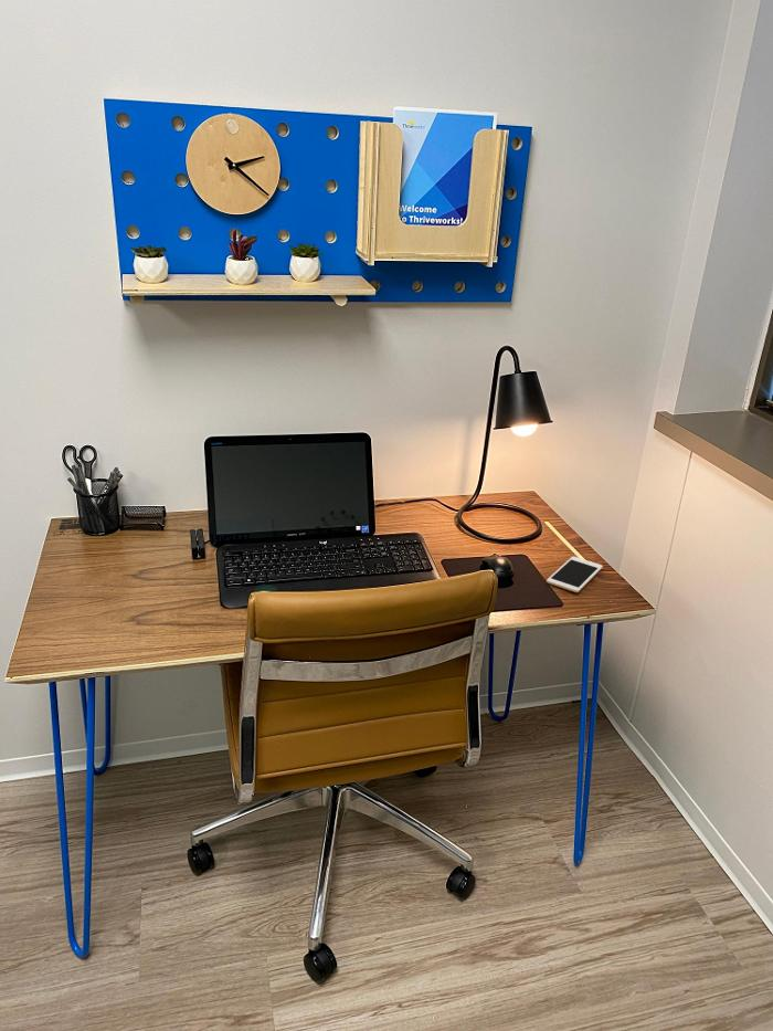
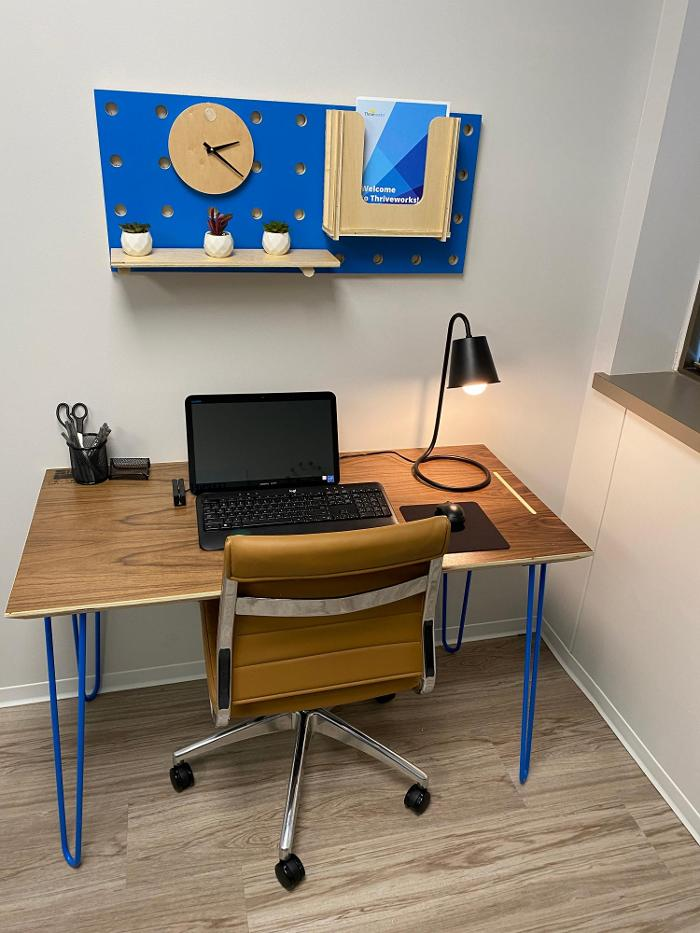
- cell phone [546,556,604,593]
